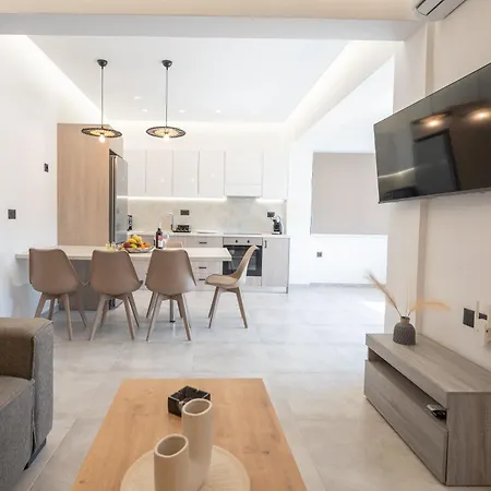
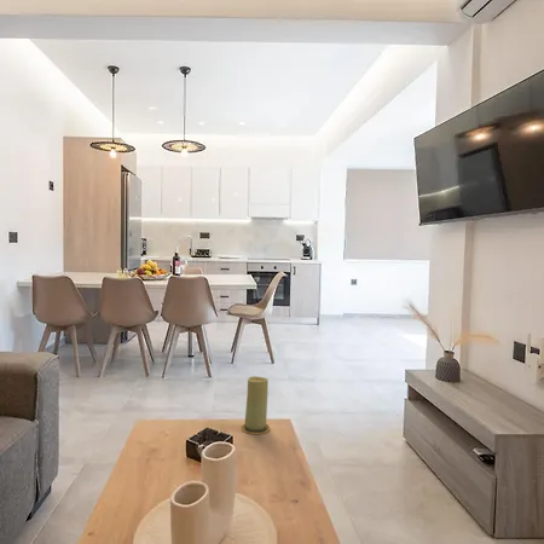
+ candle [241,375,271,435]
